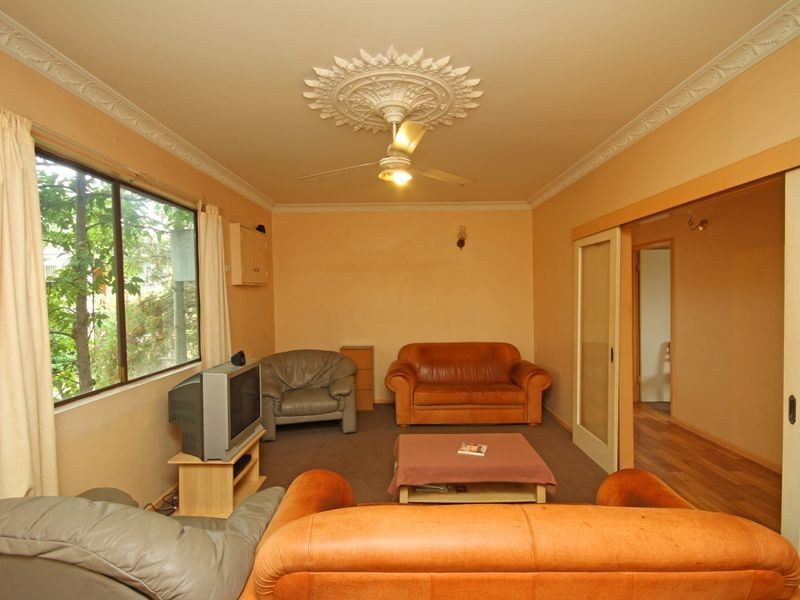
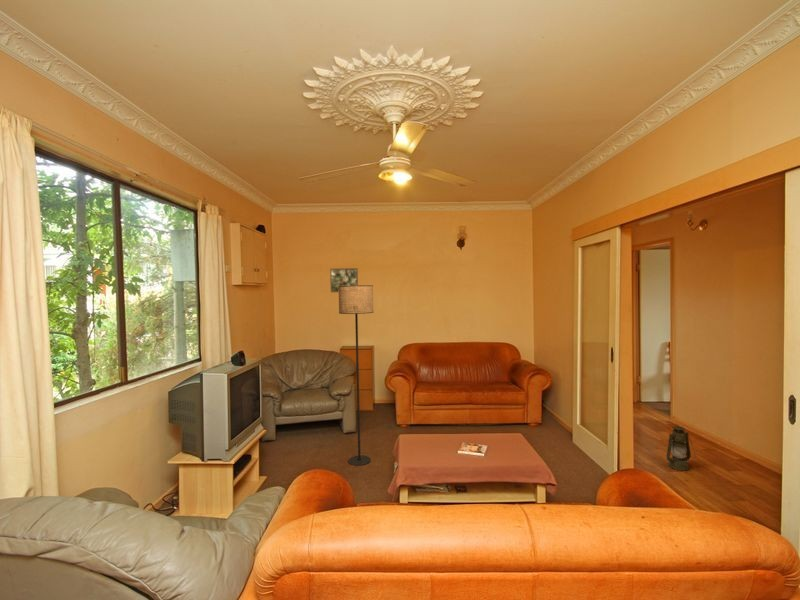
+ lantern [666,425,697,472]
+ floor lamp [338,284,375,467]
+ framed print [329,267,359,293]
